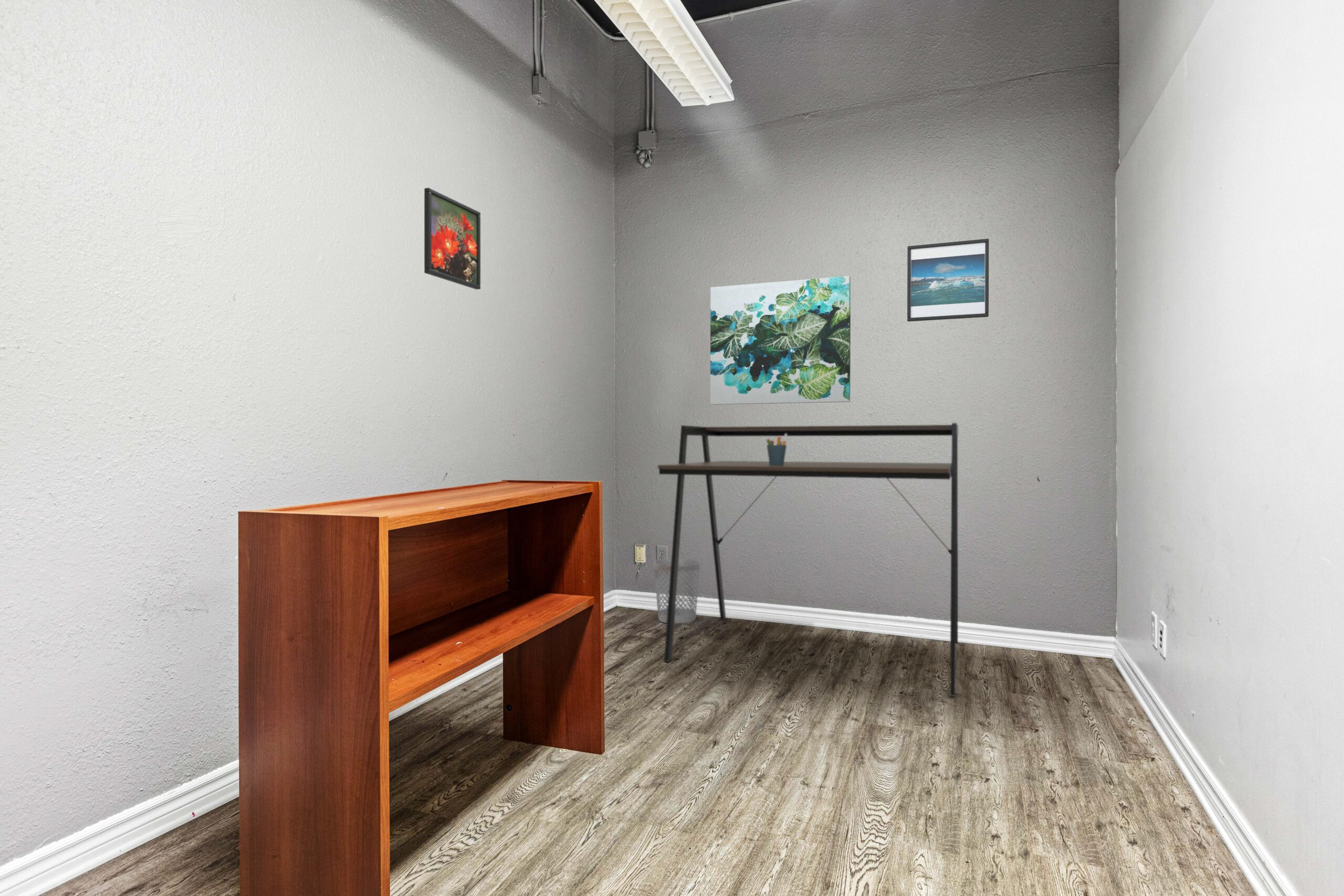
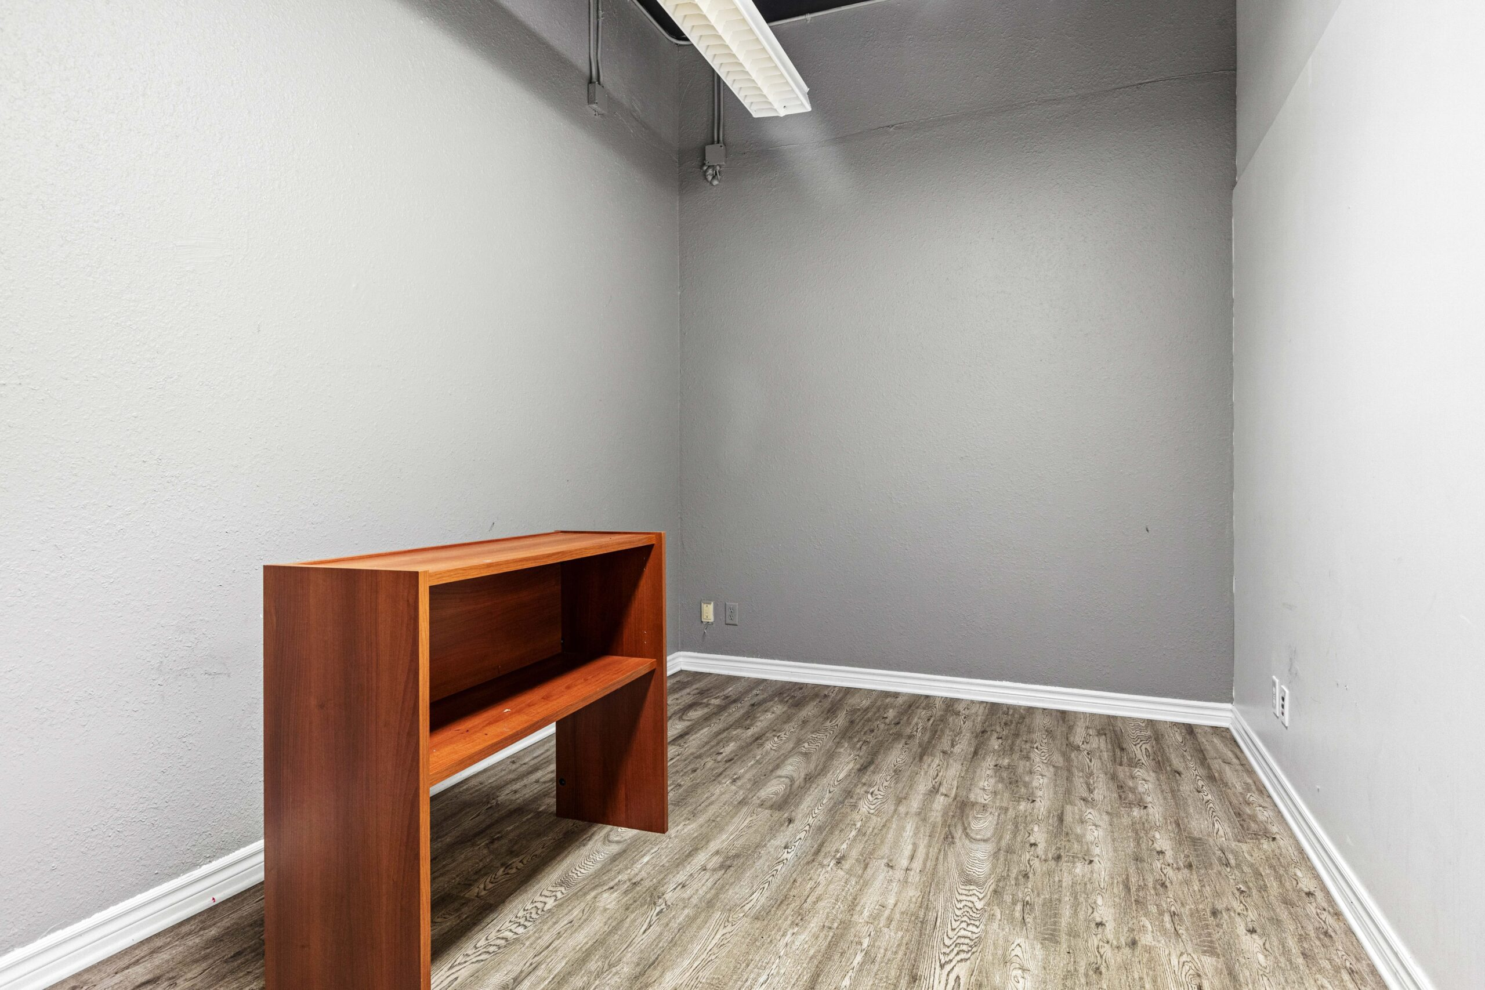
- desk [657,423,959,697]
- pen holder [766,434,787,466]
- wall art [710,276,851,405]
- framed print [907,238,989,322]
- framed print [424,187,481,290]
- wastebasket [653,558,701,624]
